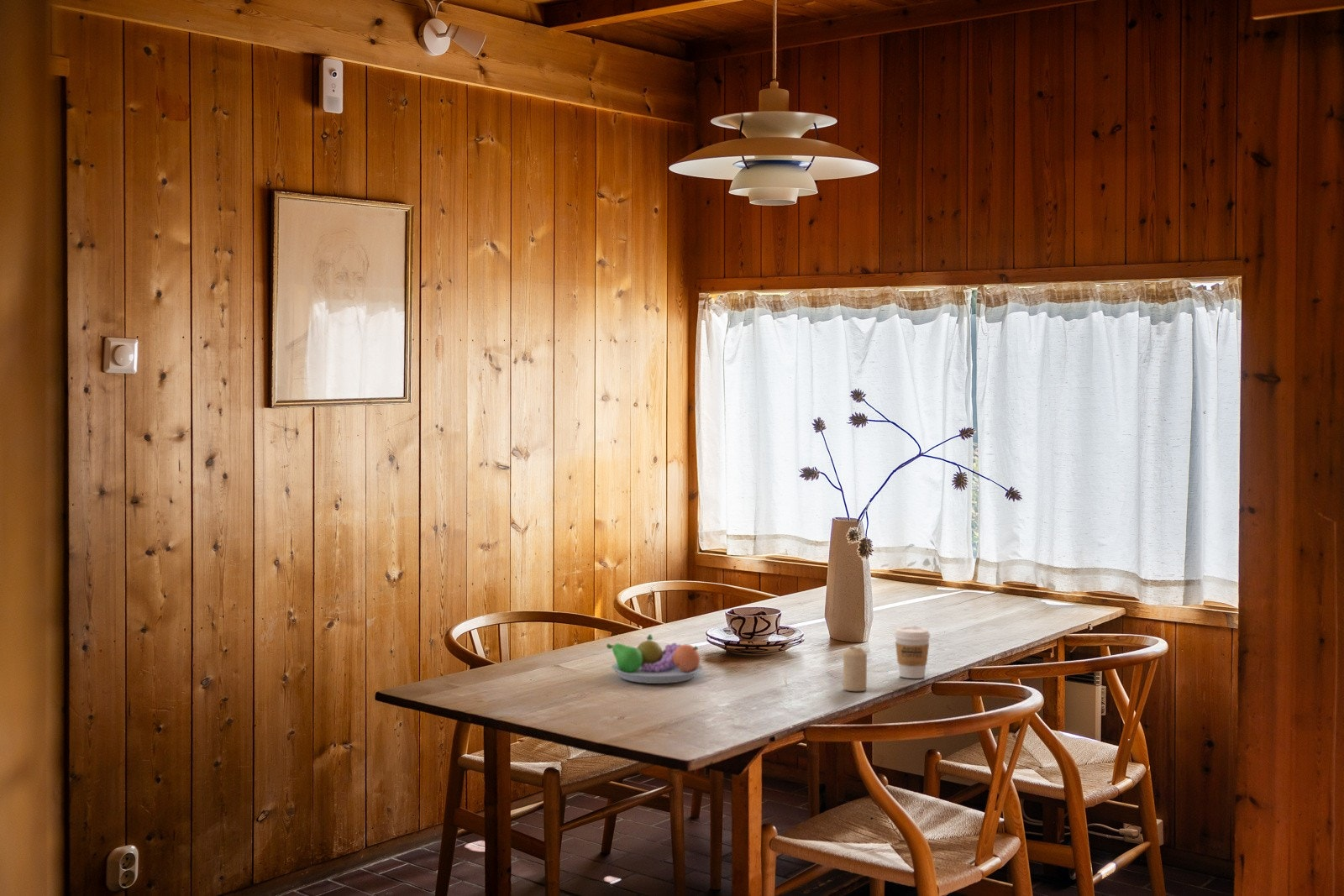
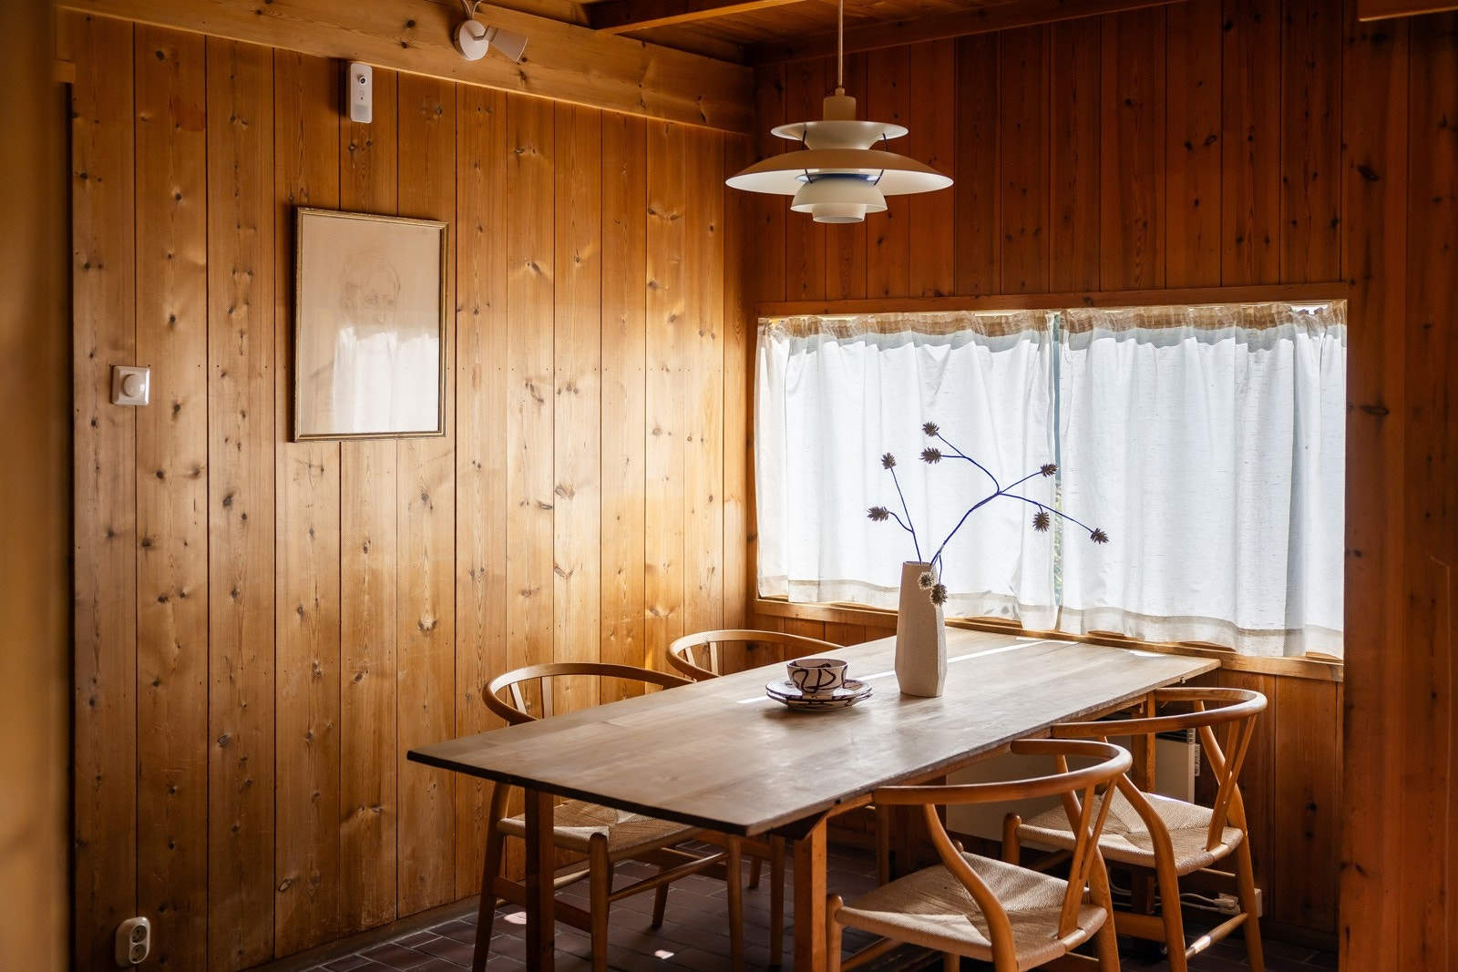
- coffee cup [894,626,932,679]
- candle [843,646,868,692]
- fruit bowl [606,633,703,684]
